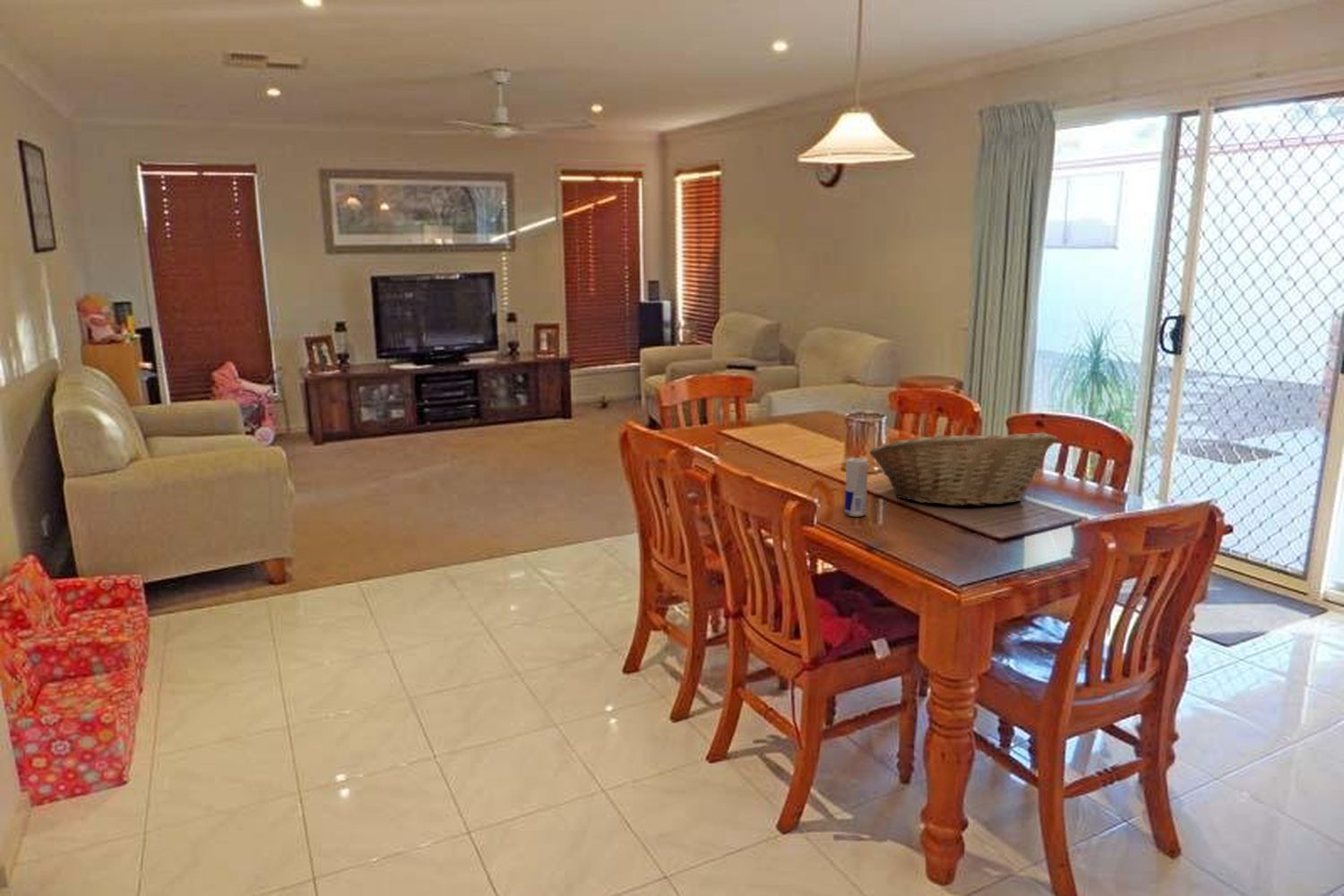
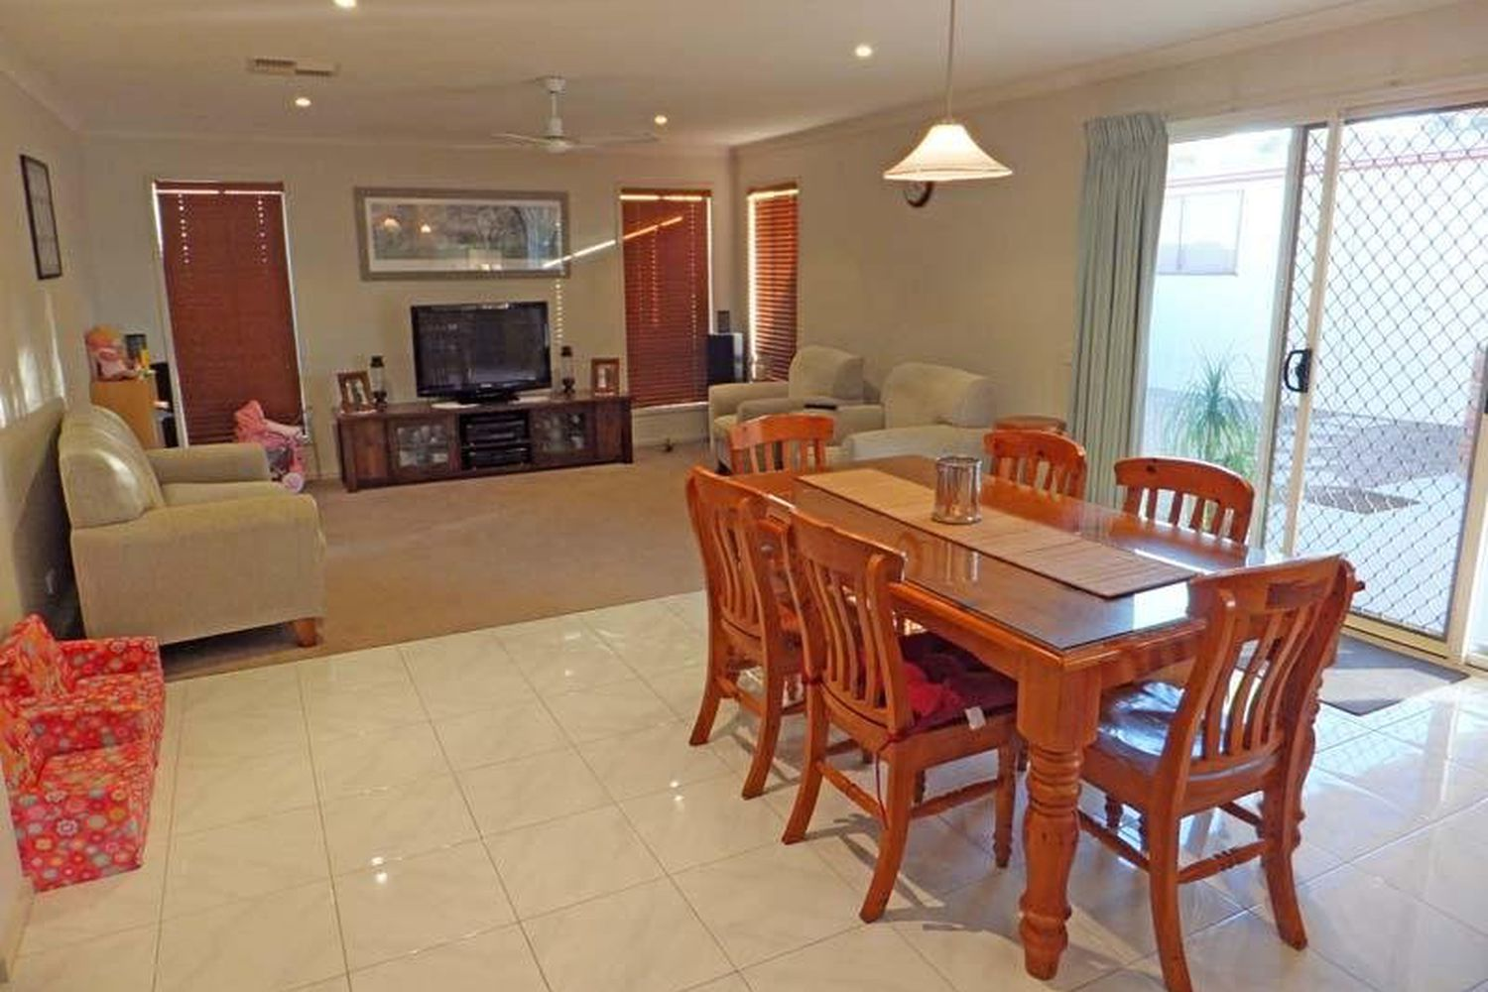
- beverage can [844,457,869,517]
- fruit basket [869,428,1058,507]
